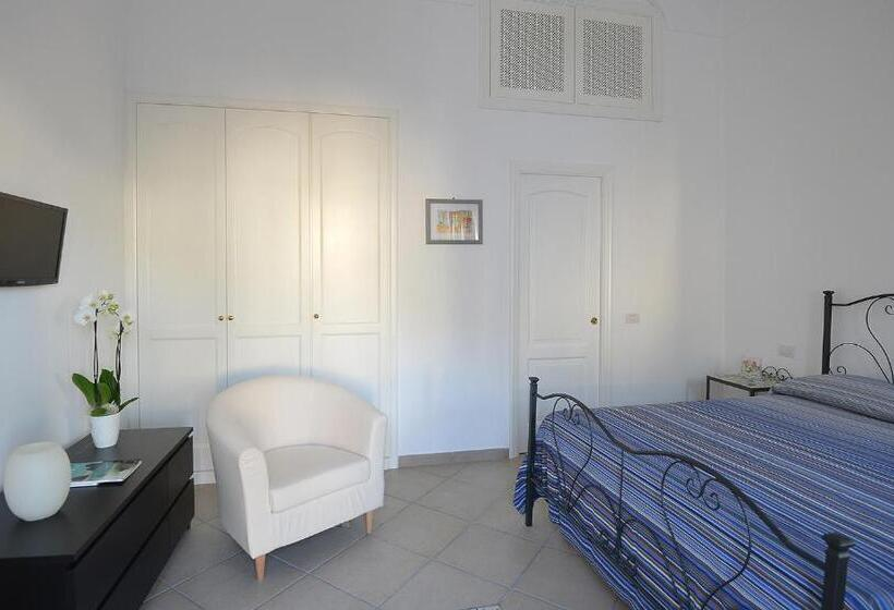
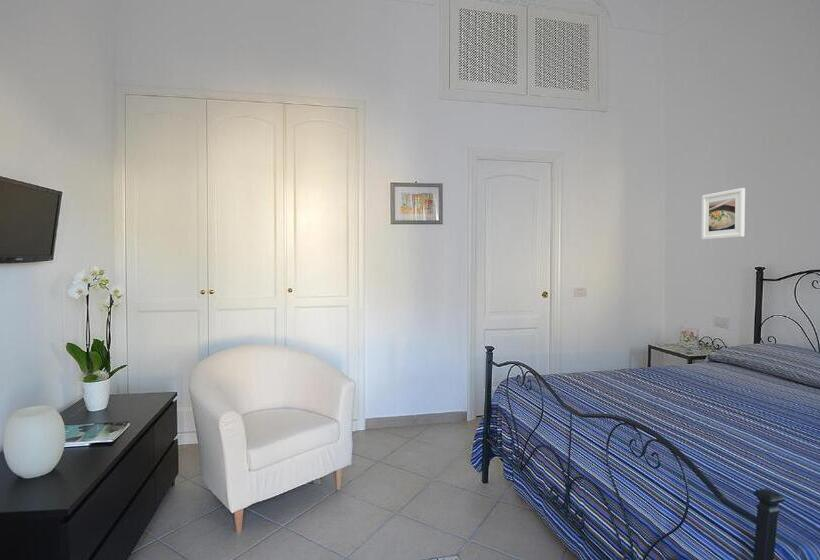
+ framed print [700,187,746,241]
